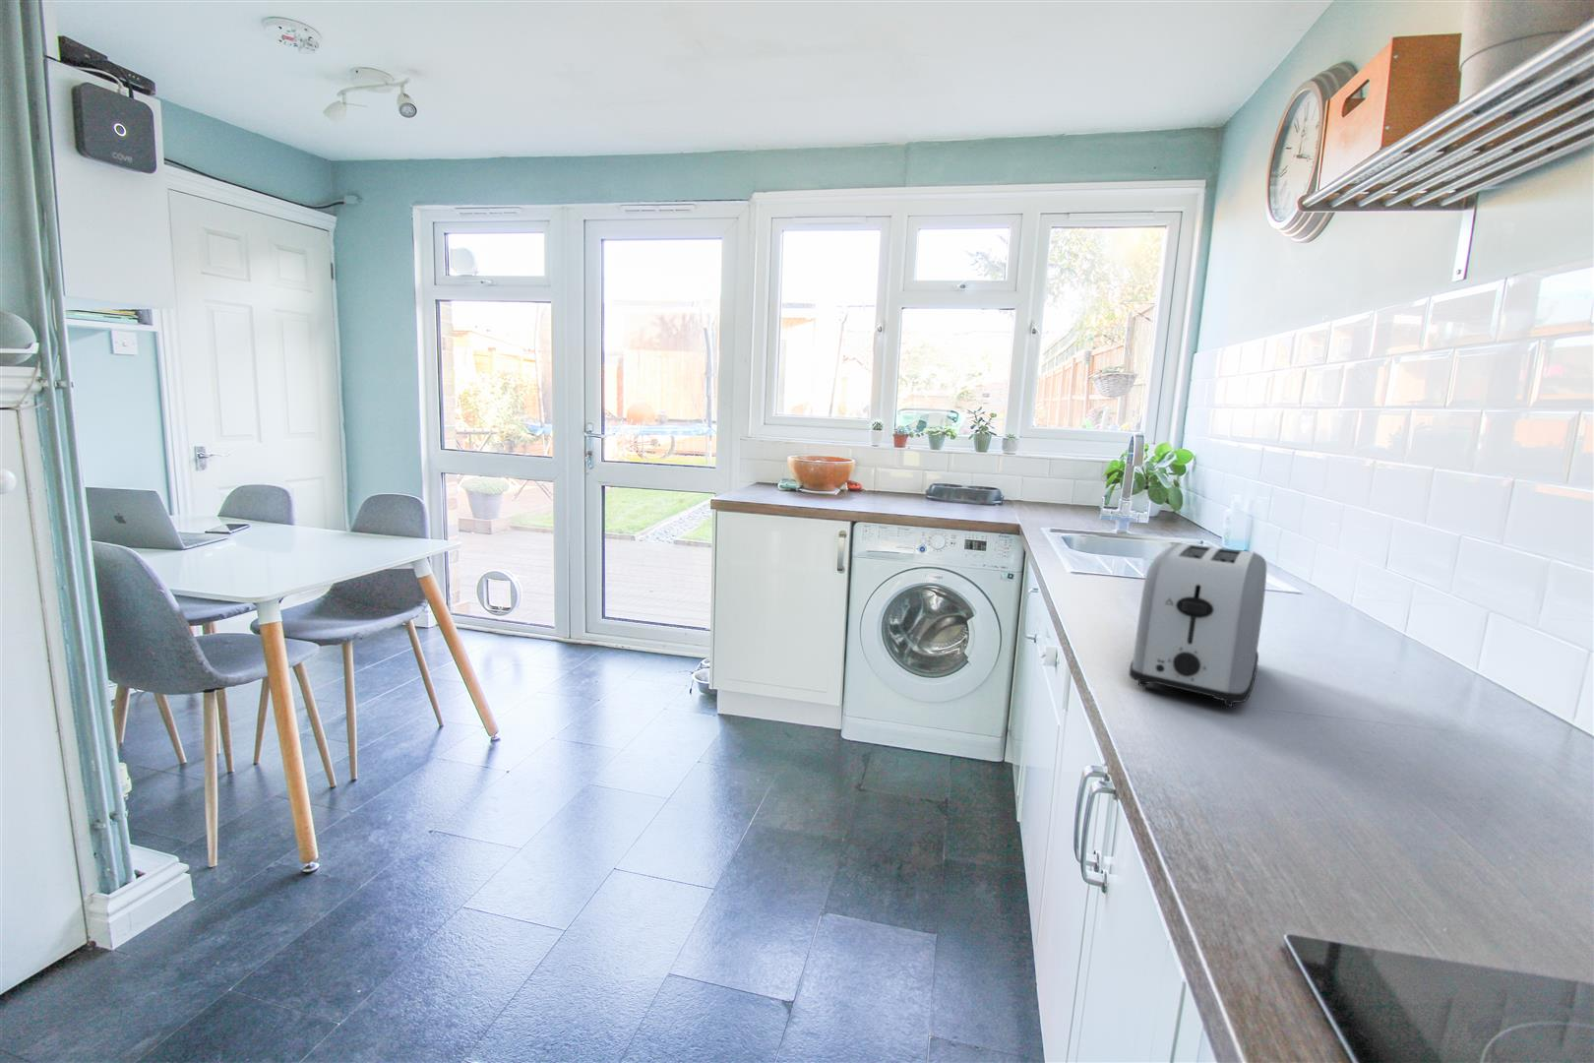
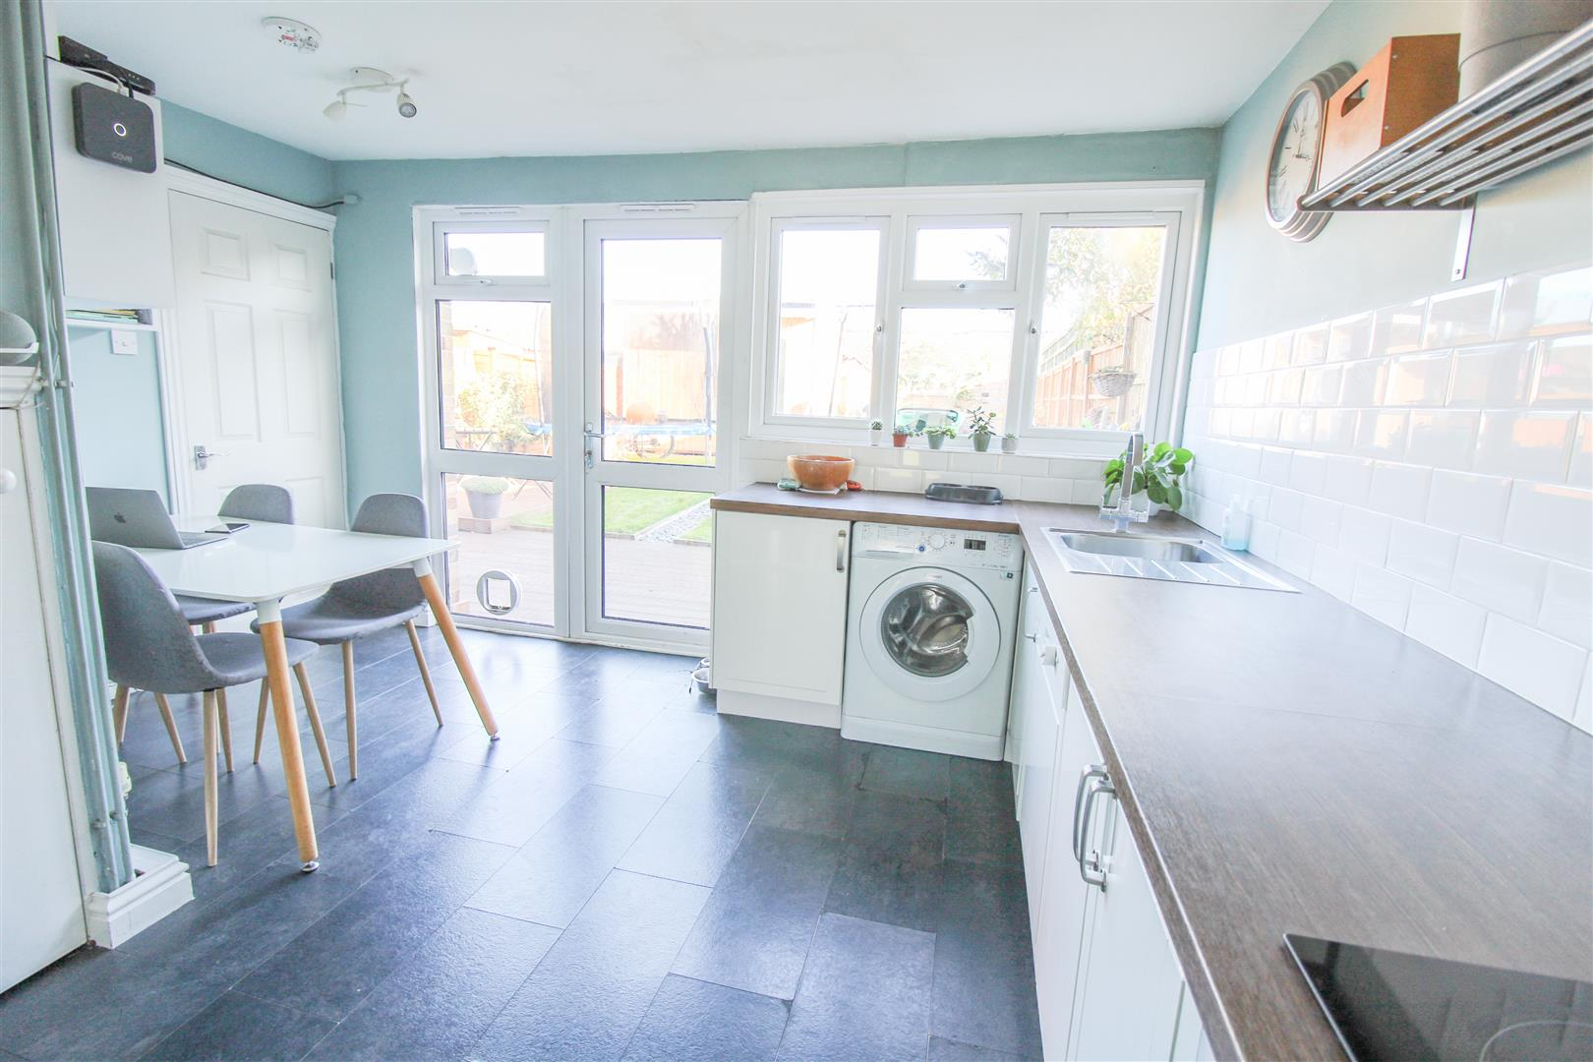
- toaster [1128,541,1268,708]
